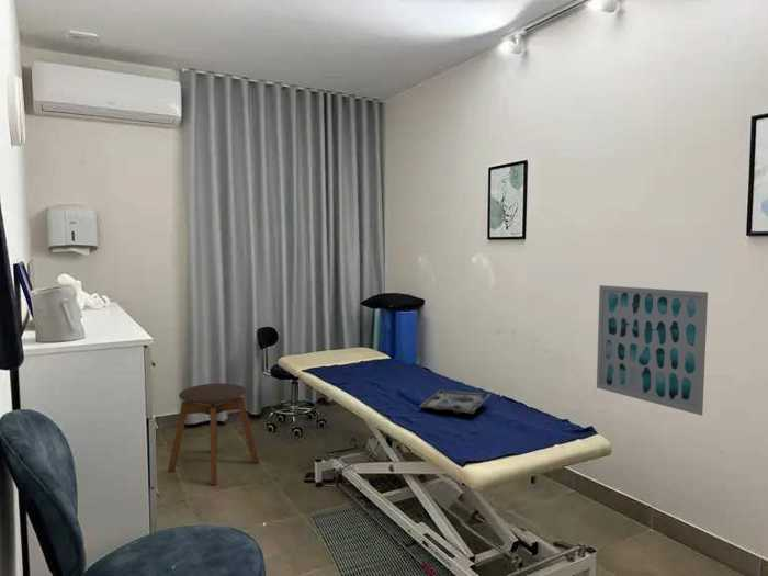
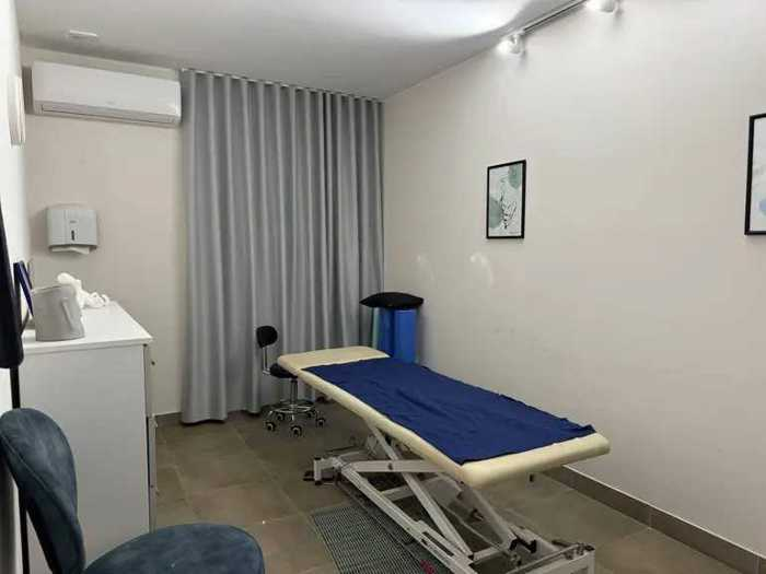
- wall art [596,284,709,417]
- tray [418,389,492,416]
- stool [167,382,260,486]
